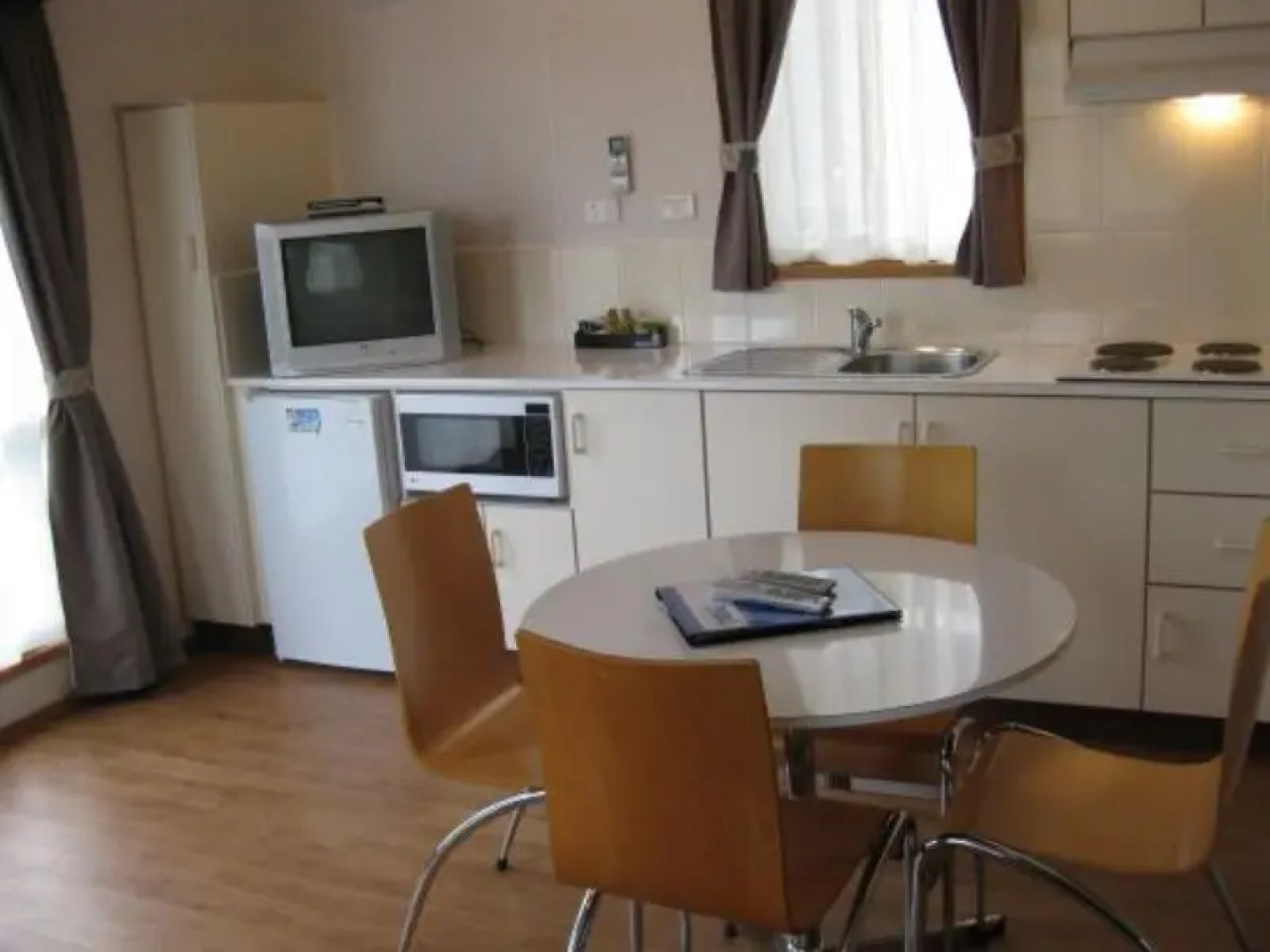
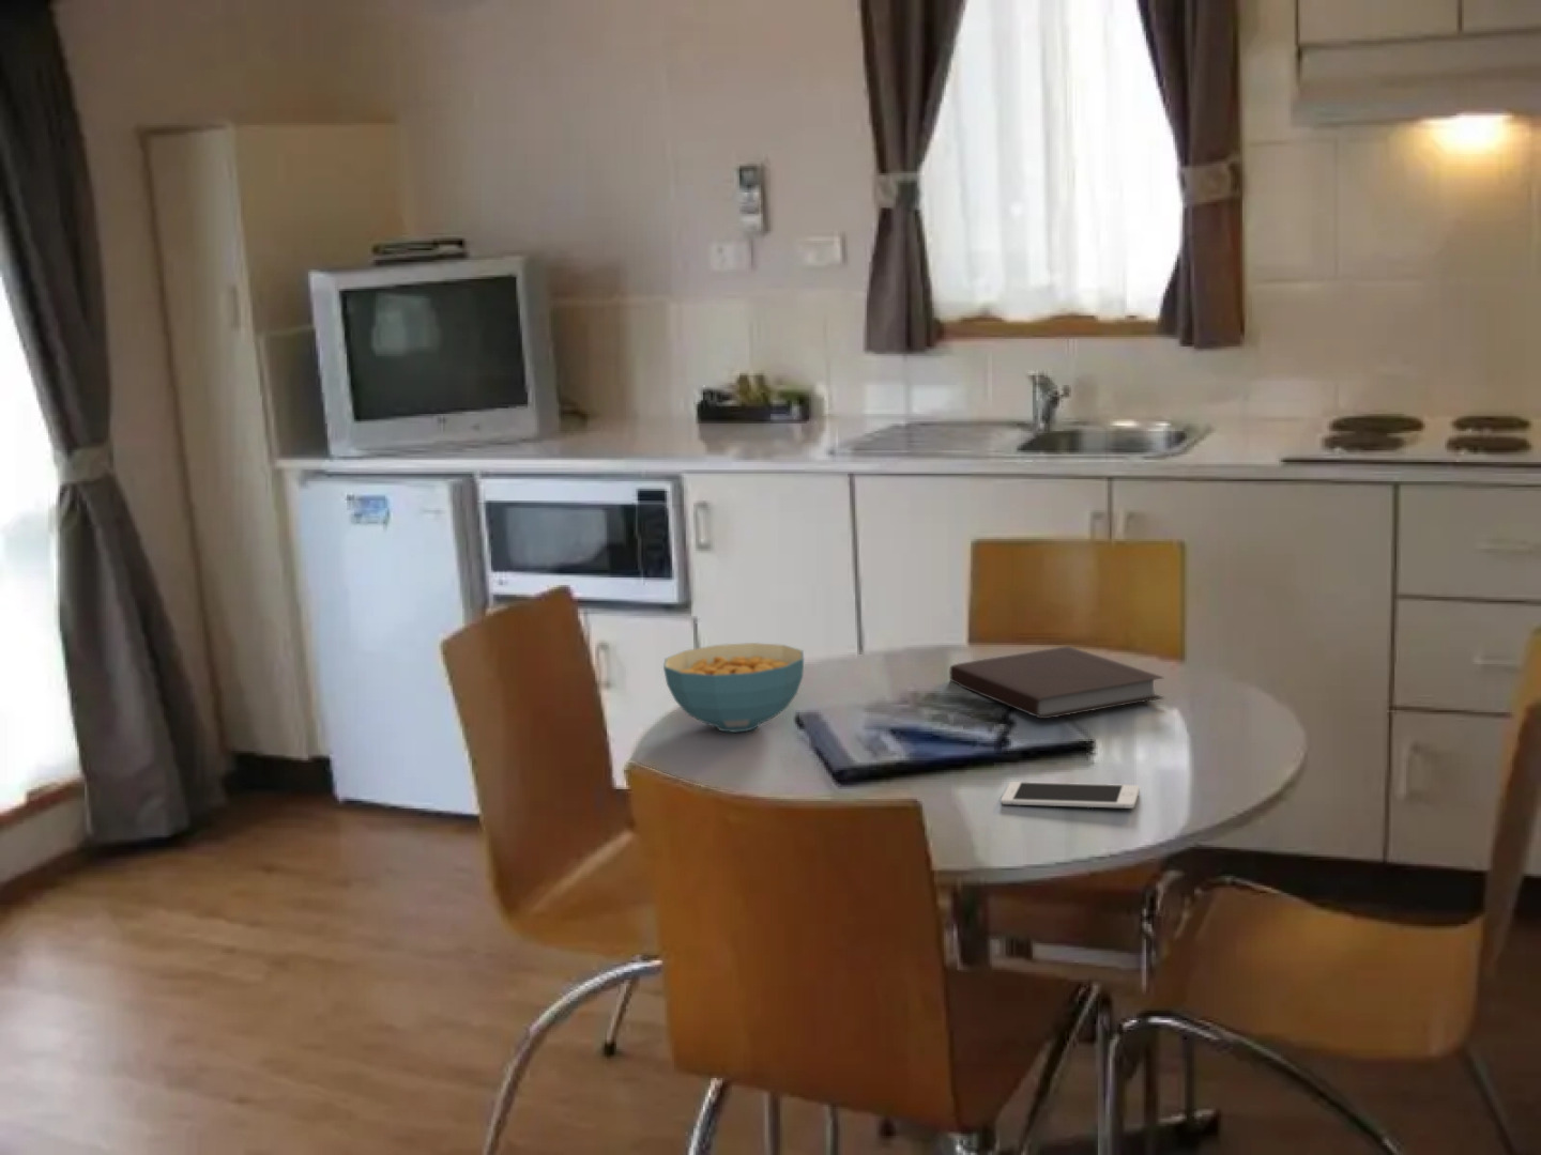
+ notebook [949,645,1165,719]
+ cell phone [1001,780,1141,809]
+ cereal bowl [663,642,804,734]
